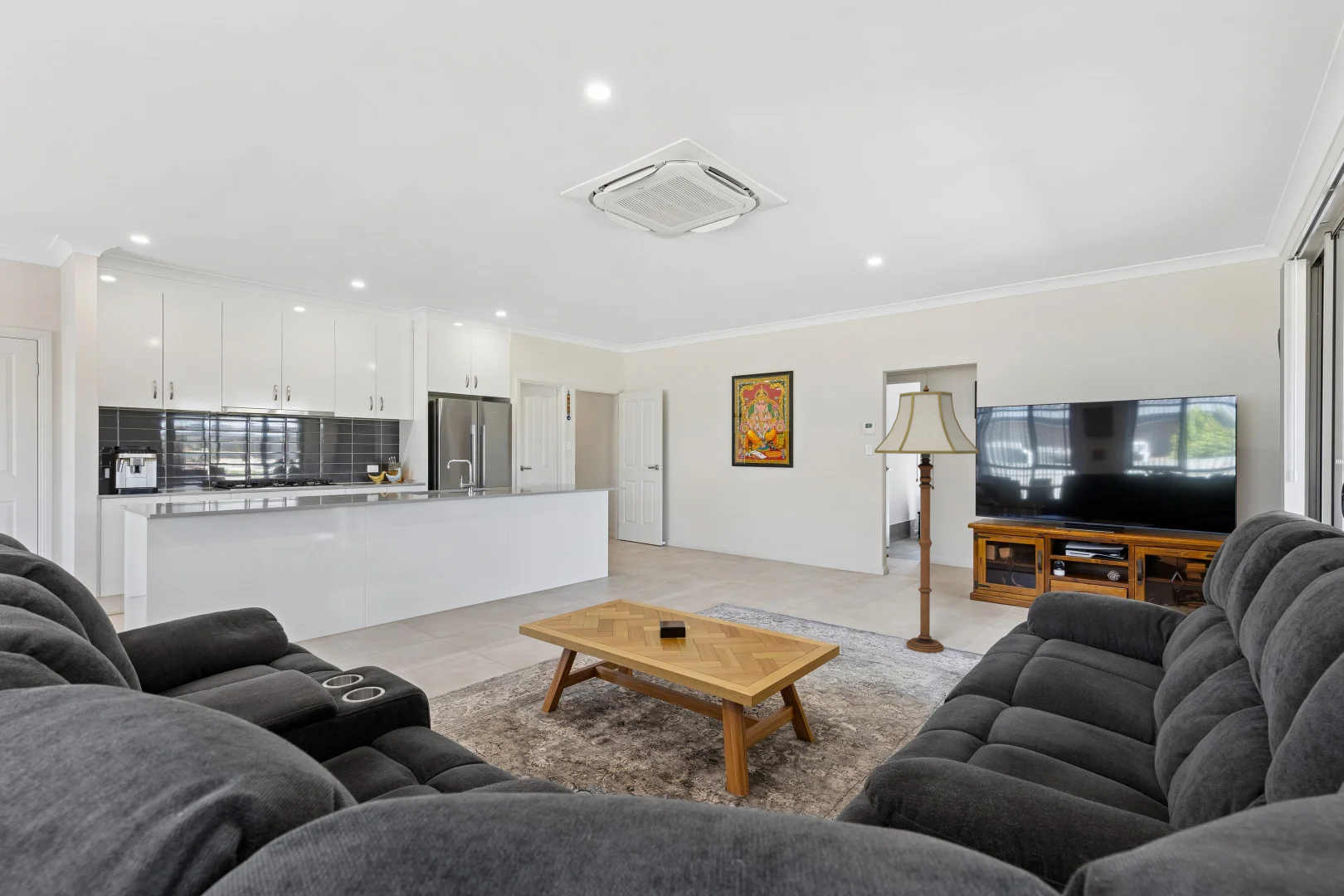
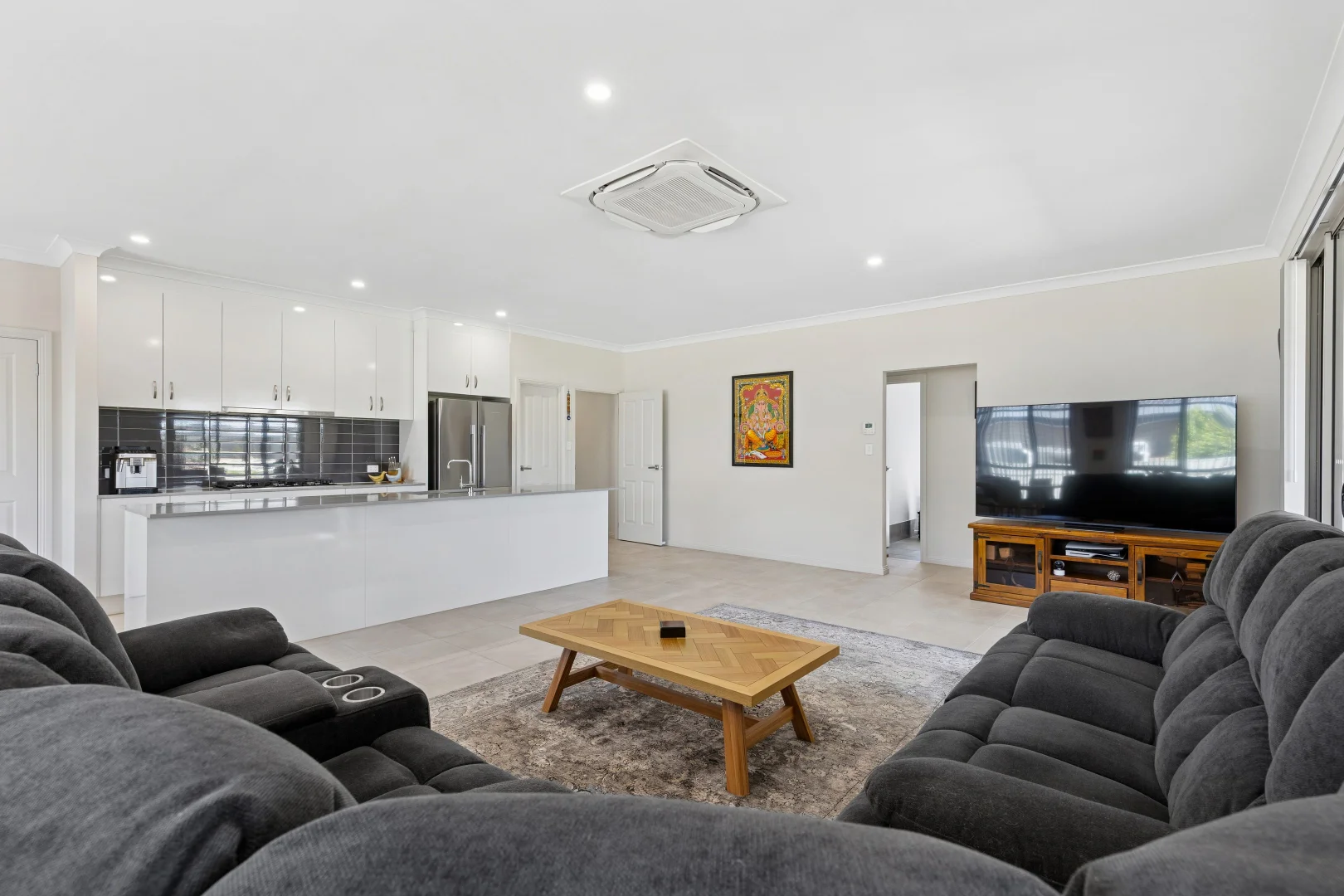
- floor lamp [874,384,980,654]
